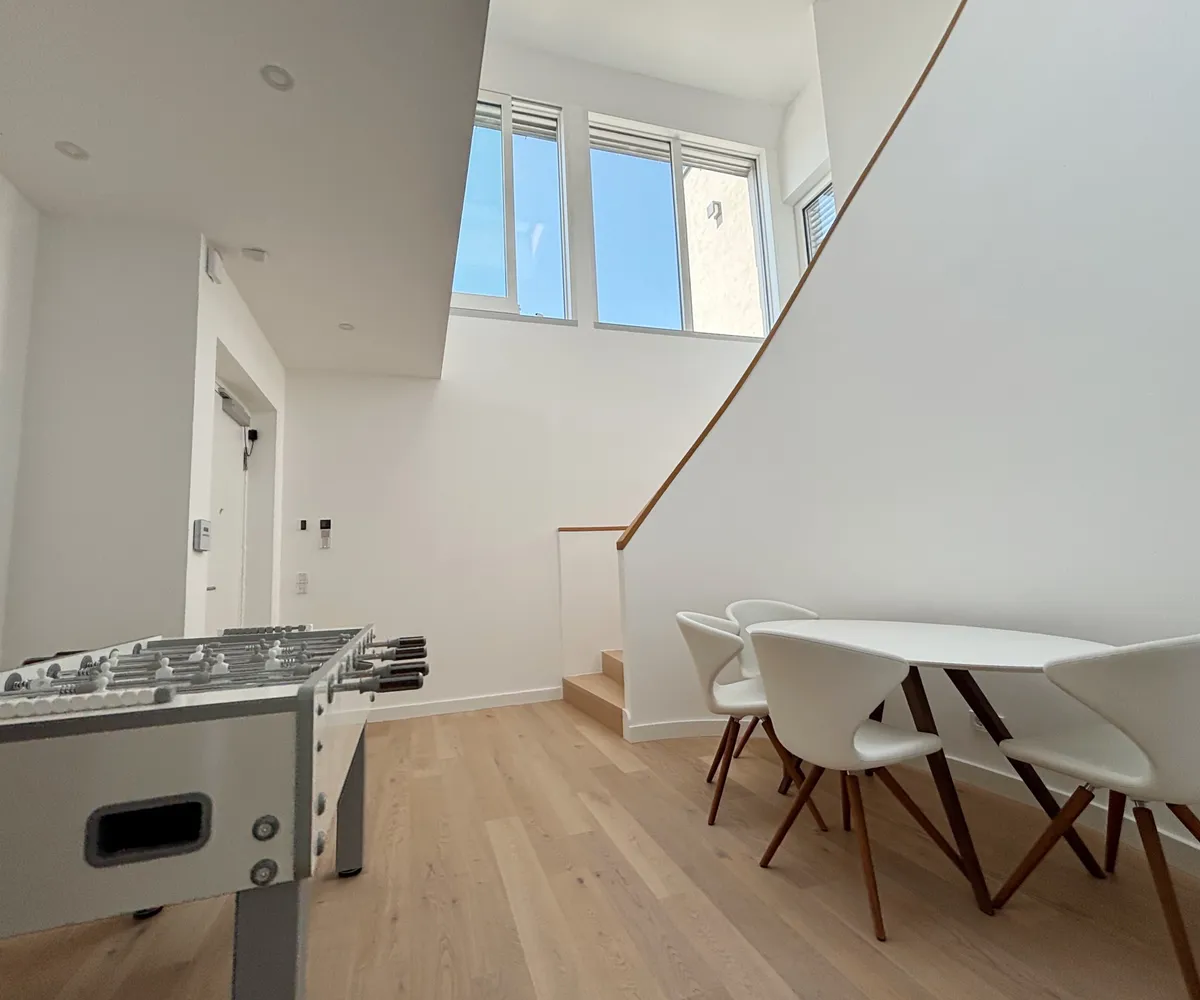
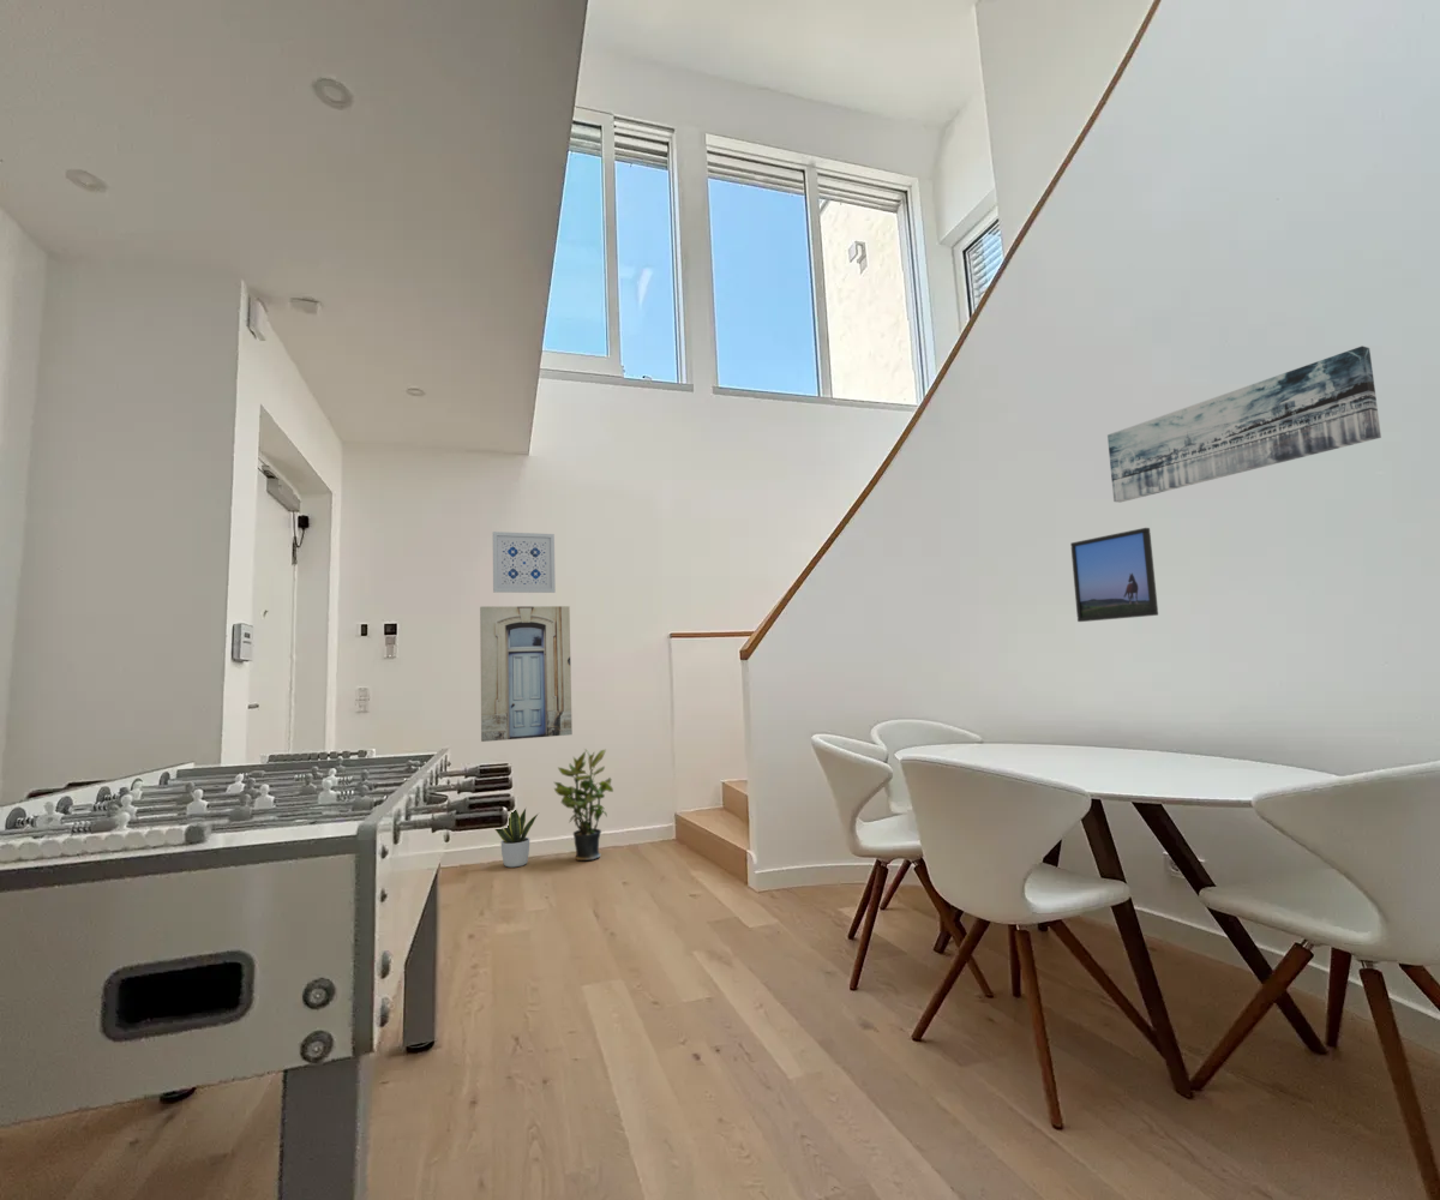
+ wall art [1106,344,1382,504]
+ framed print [1069,527,1159,623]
+ wall art [479,605,574,743]
+ wall art [492,530,557,594]
+ potted plant [553,748,614,862]
+ potted plant [494,808,539,869]
